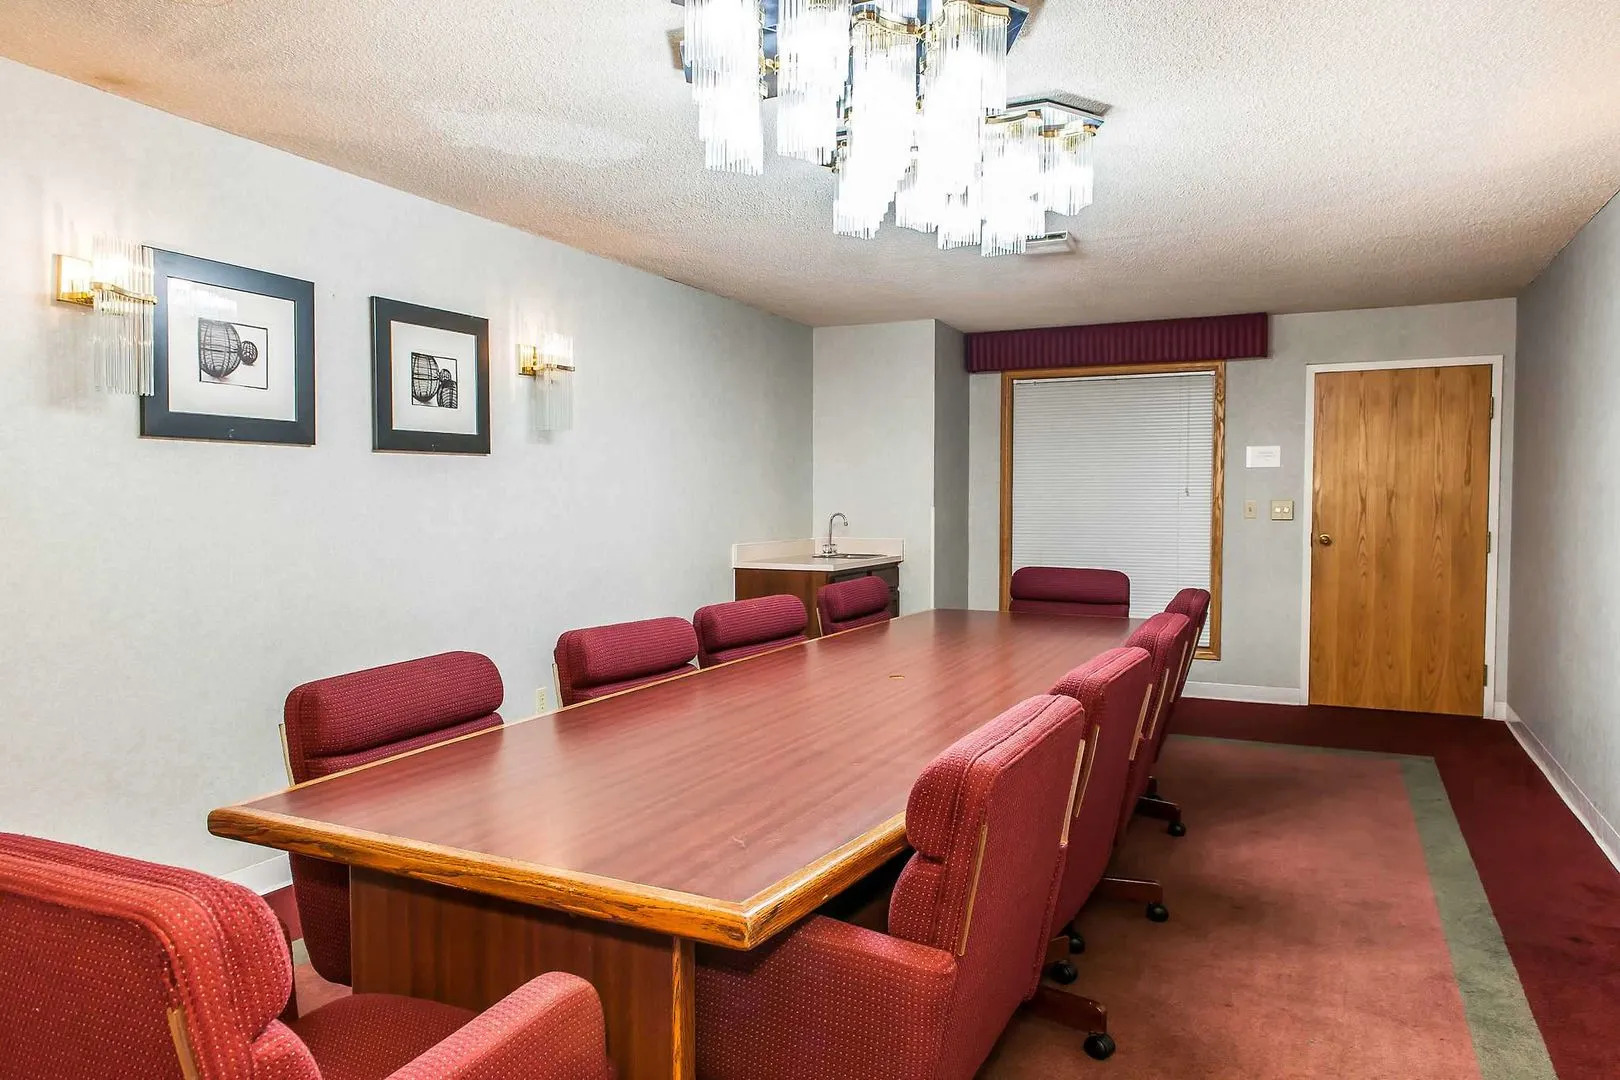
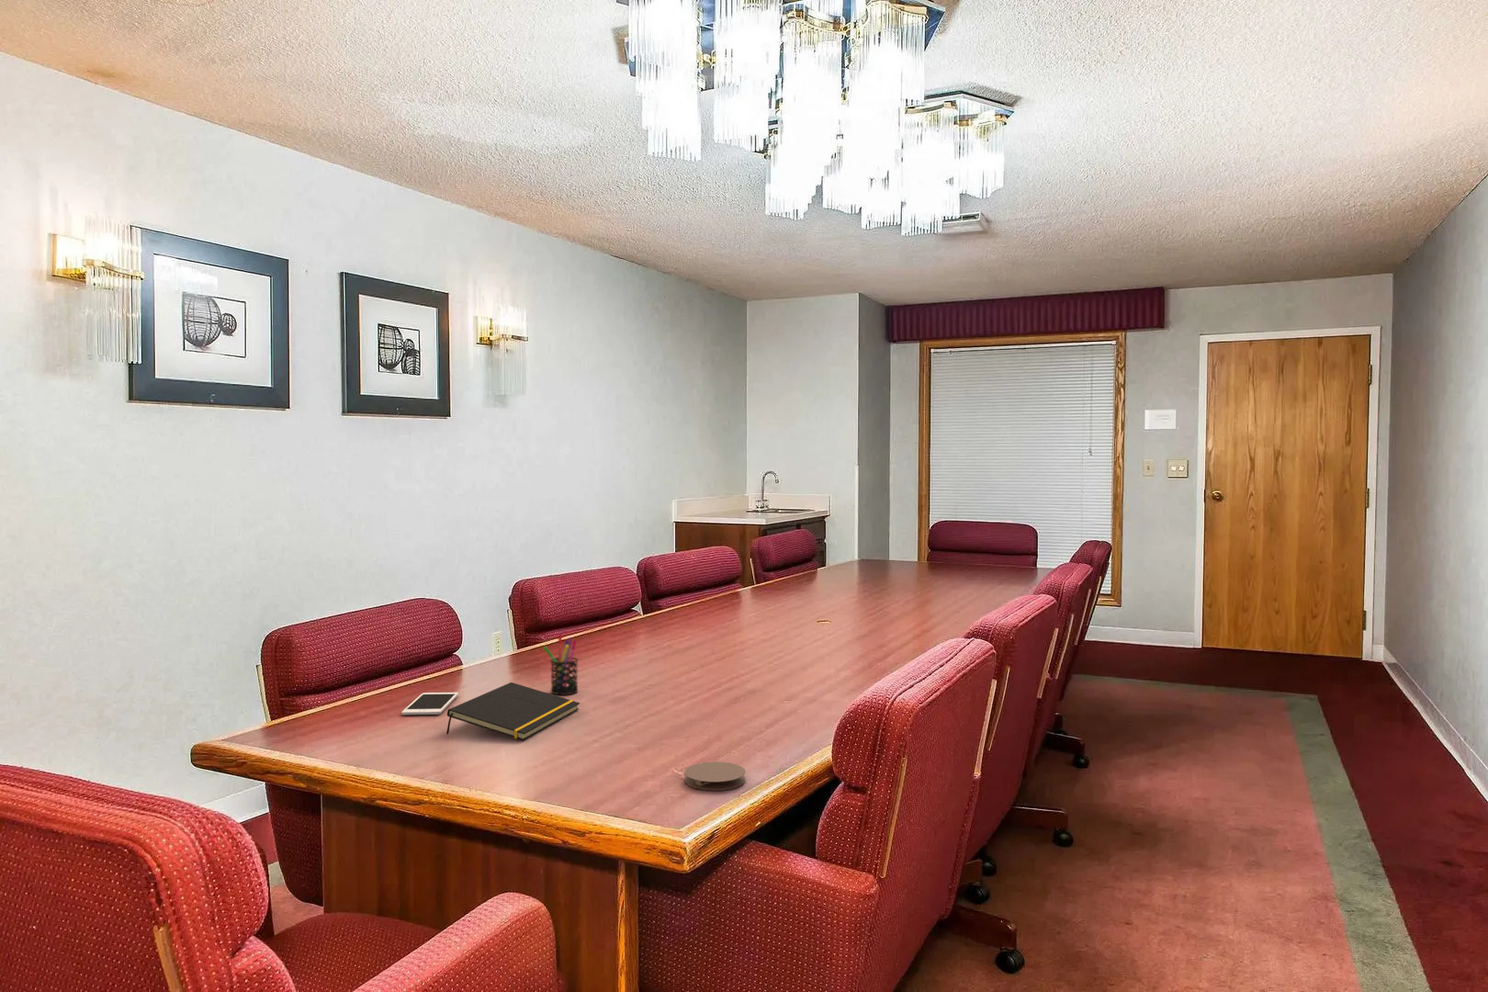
+ coaster [684,761,746,790]
+ notepad [445,682,580,742]
+ pen holder [541,633,579,695]
+ cell phone [401,692,459,715]
